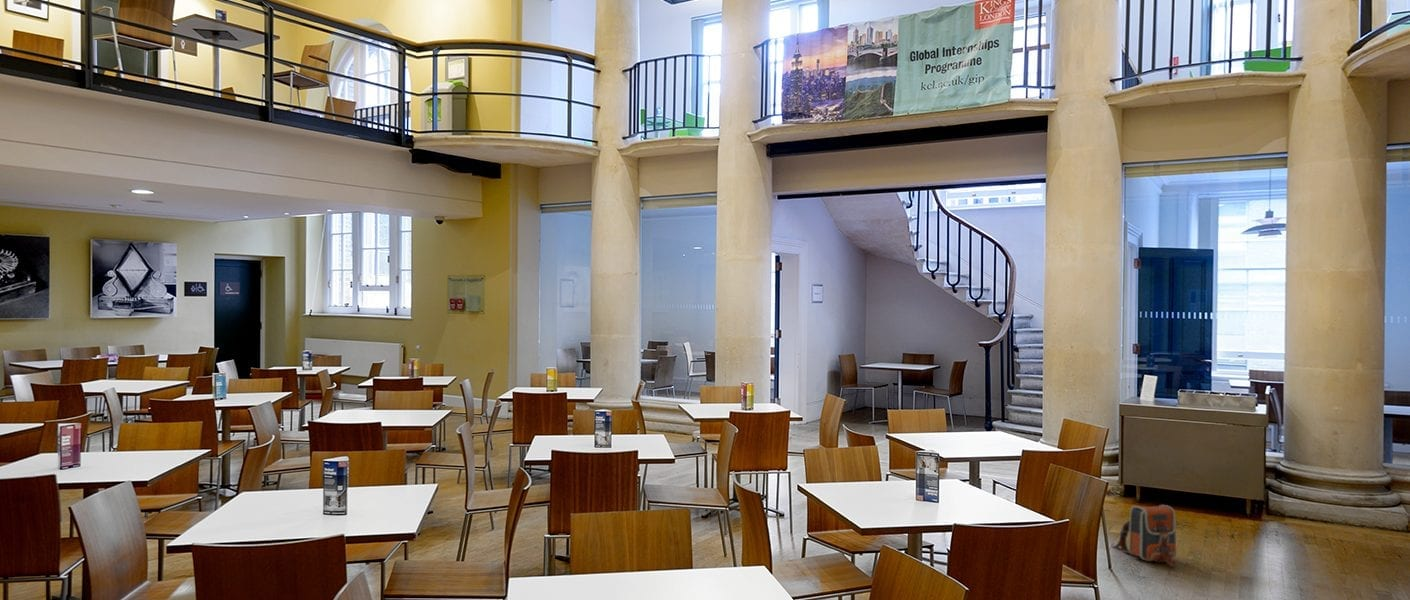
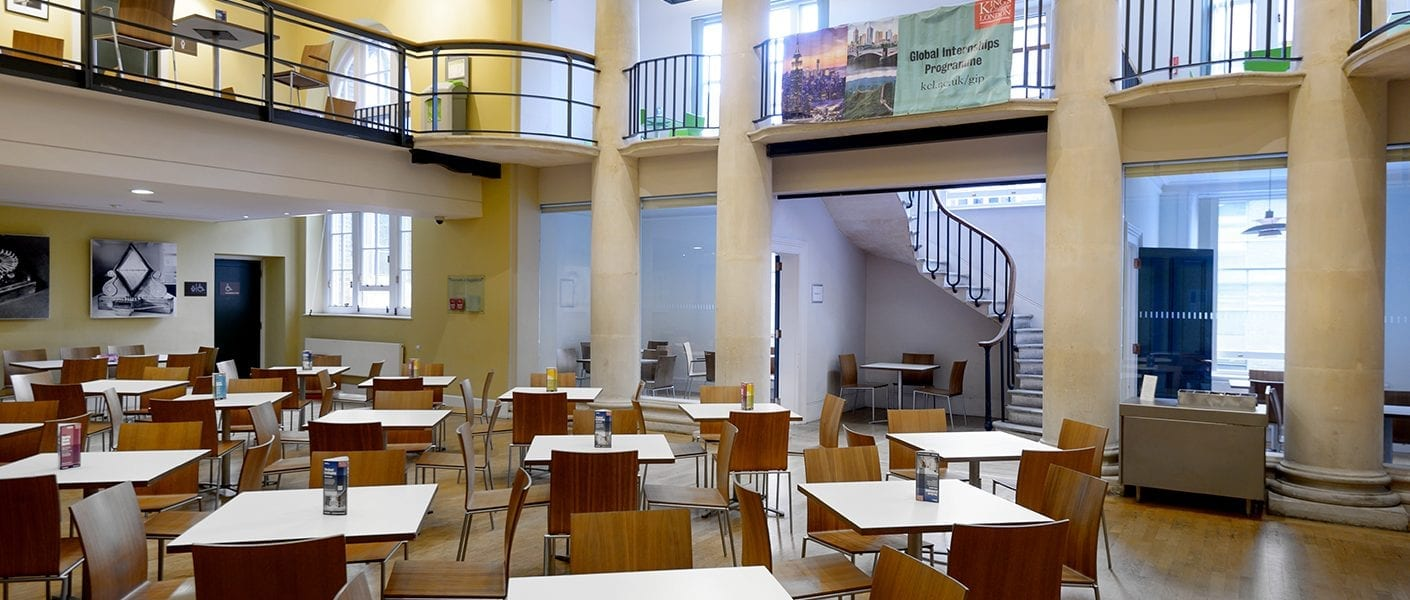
- backpack [1110,504,1178,567]
